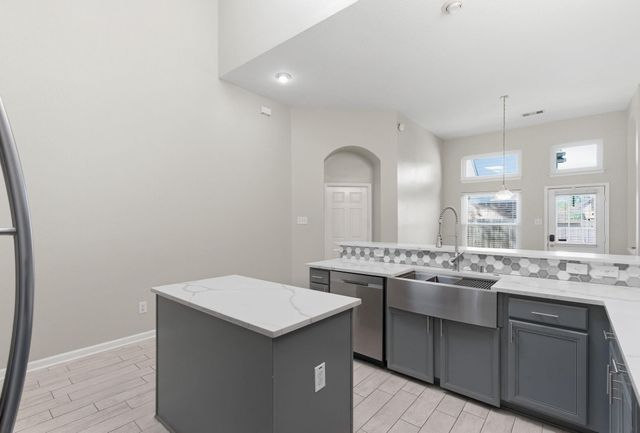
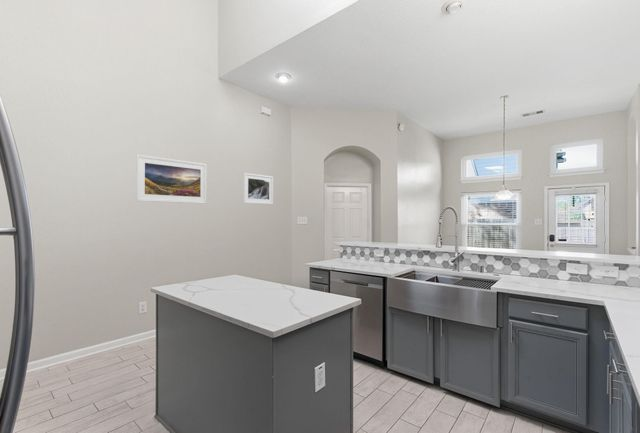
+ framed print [242,172,274,205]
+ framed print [135,153,208,205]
